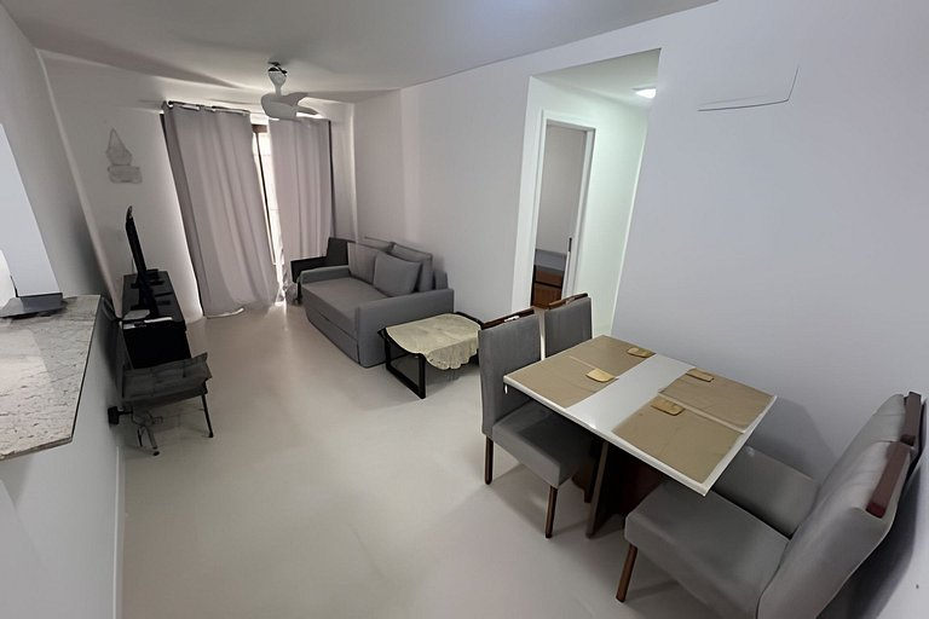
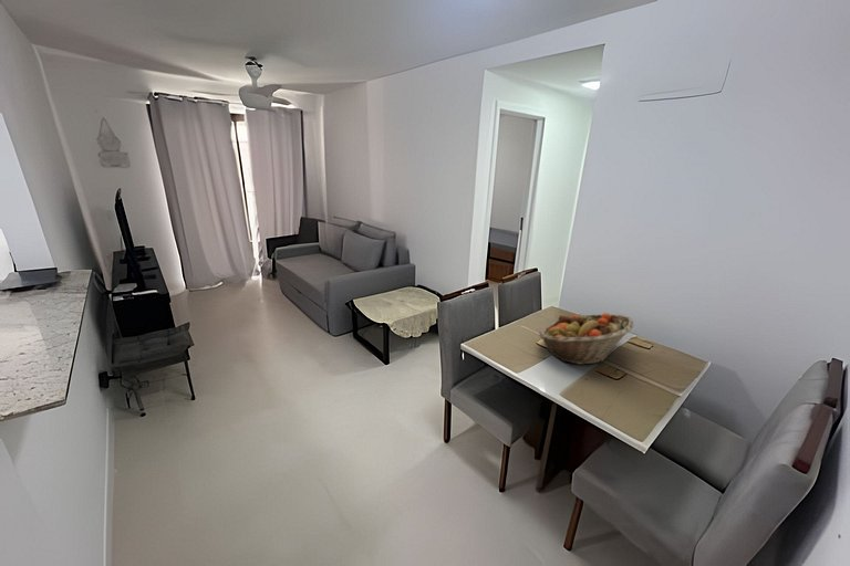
+ fruit basket [538,312,634,366]
